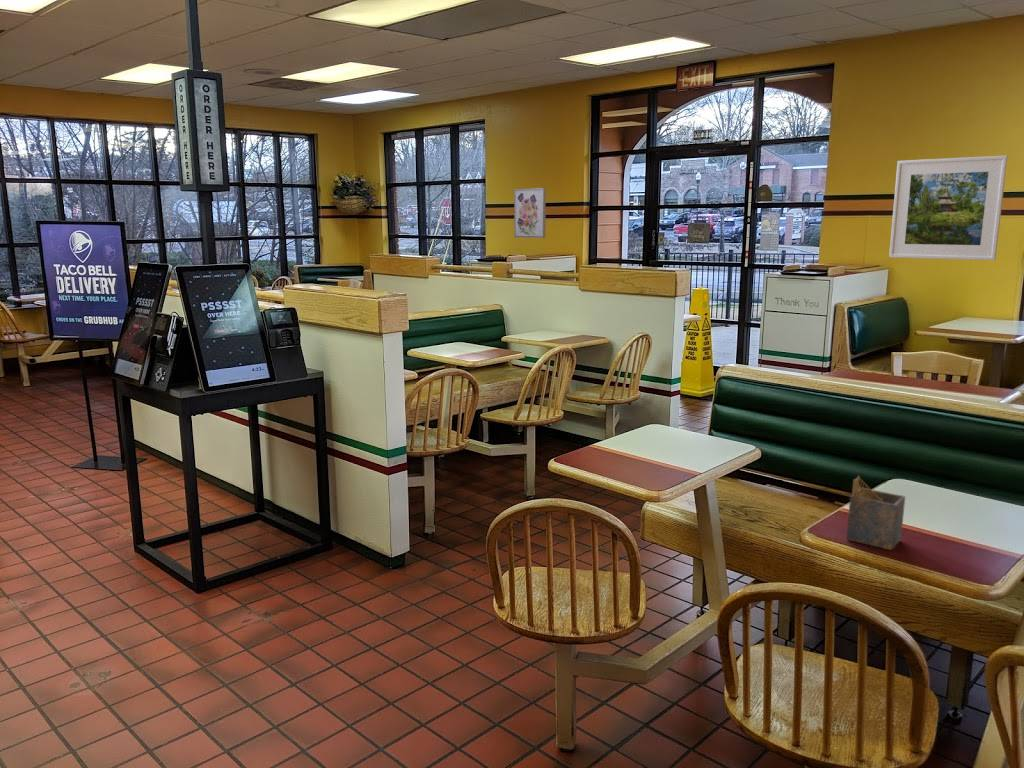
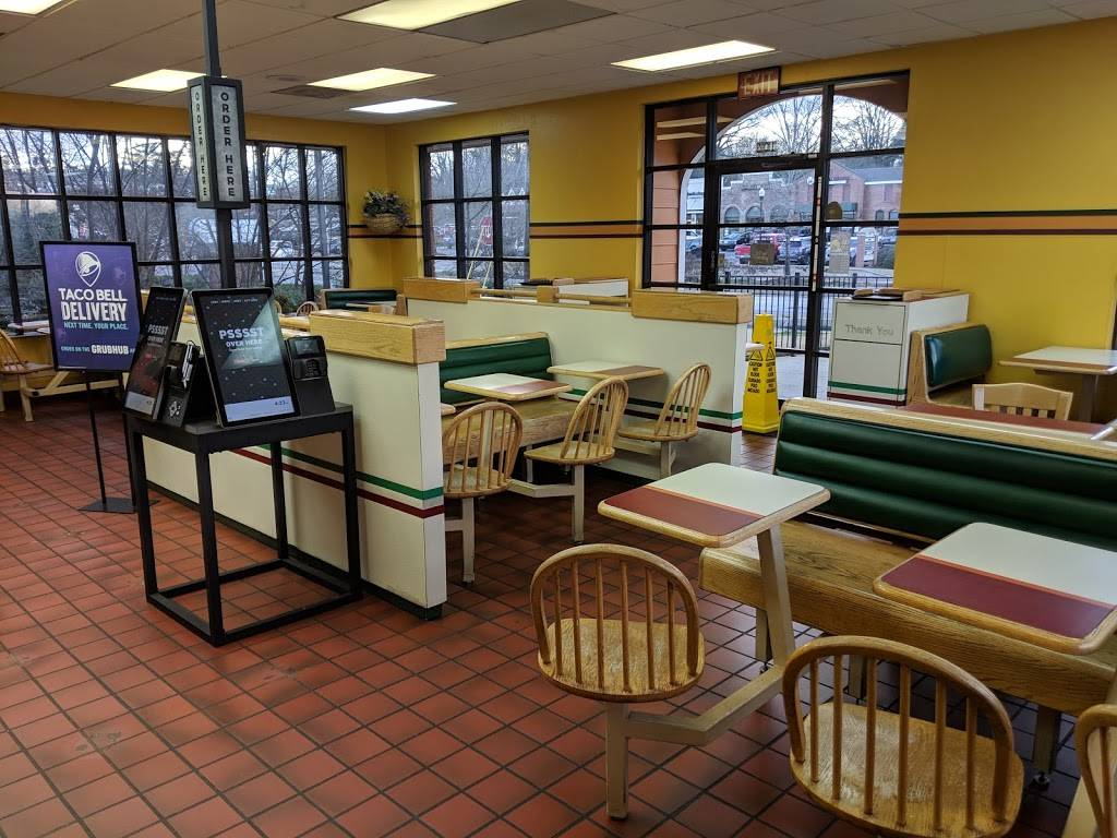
- wall art [513,187,547,239]
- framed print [888,155,1009,261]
- napkin holder [846,475,906,551]
